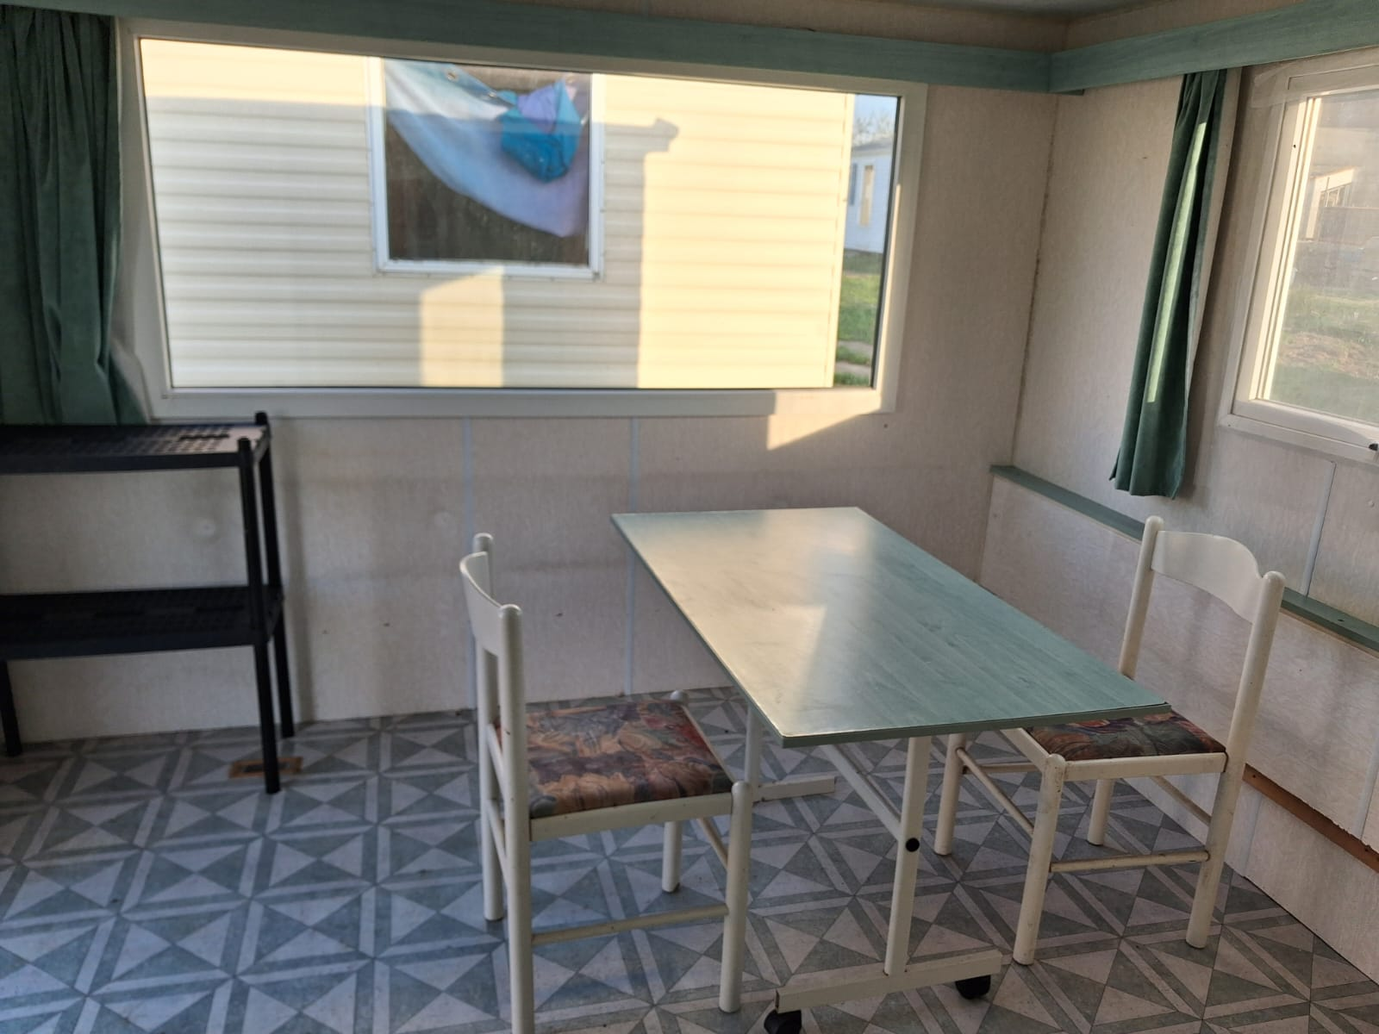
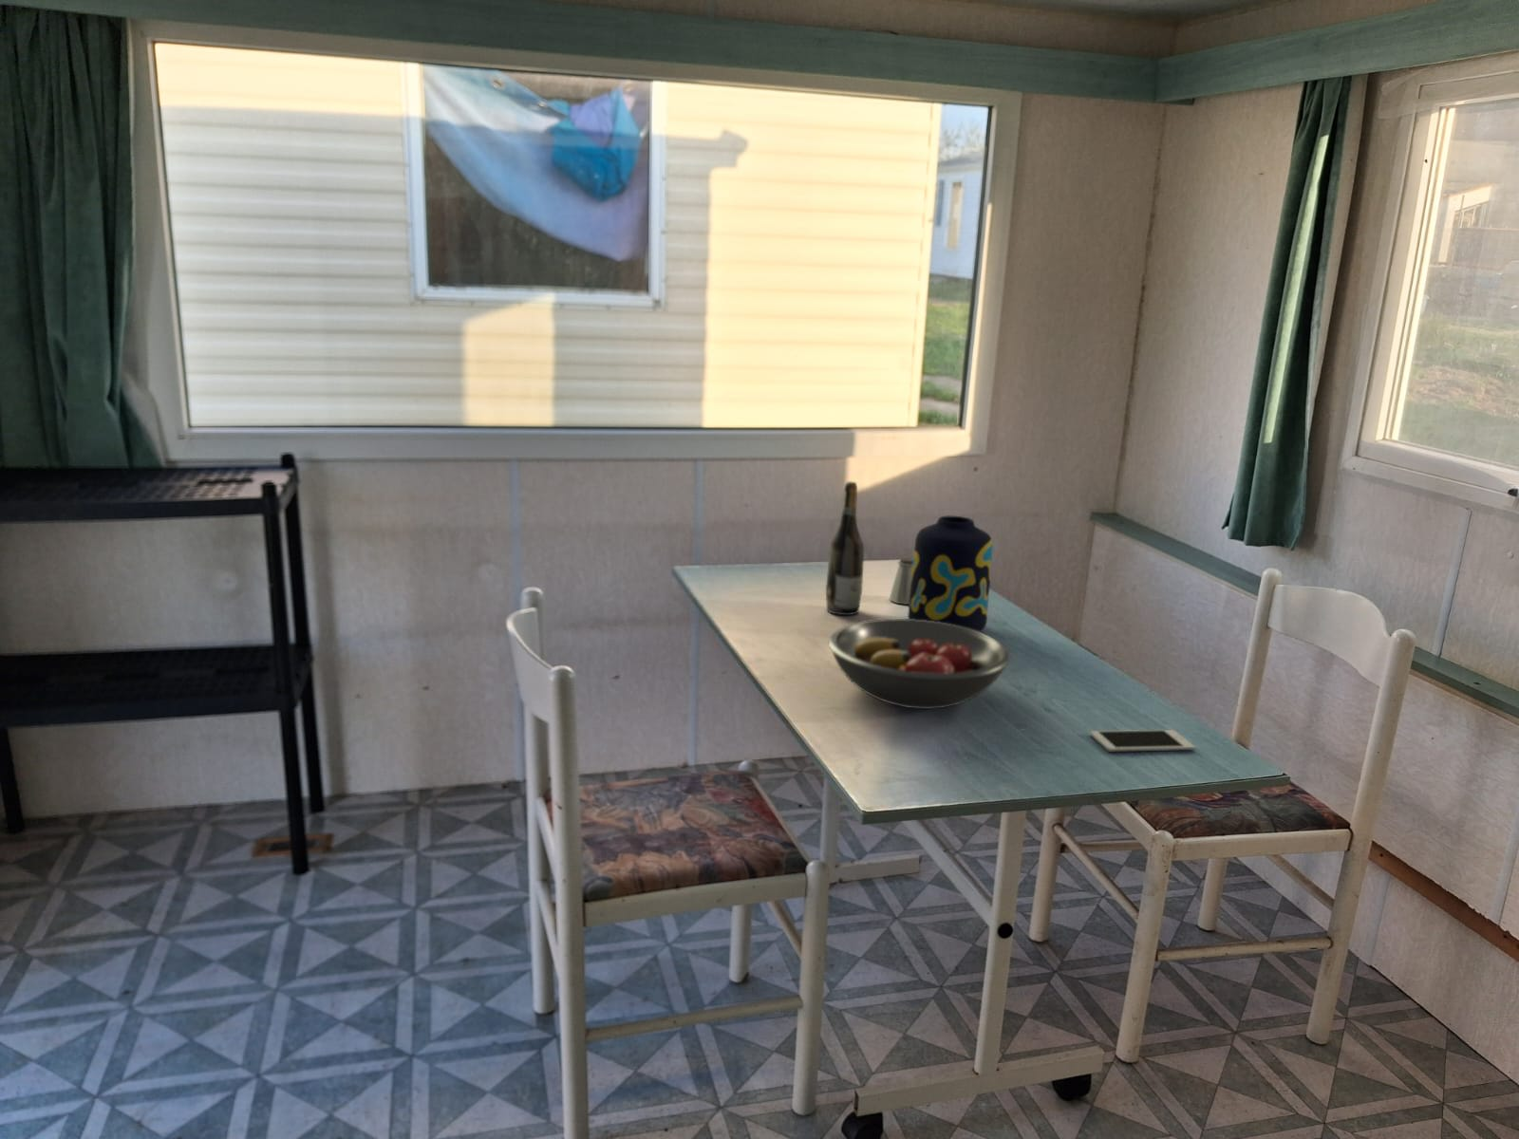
+ wine bottle [825,480,865,616]
+ fruit bowl [828,617,1011,709]
+ saltshaker [889,558,914,604]
+ vase [907,516,994,632]
+ cell phone [1088,729,1196,753]
